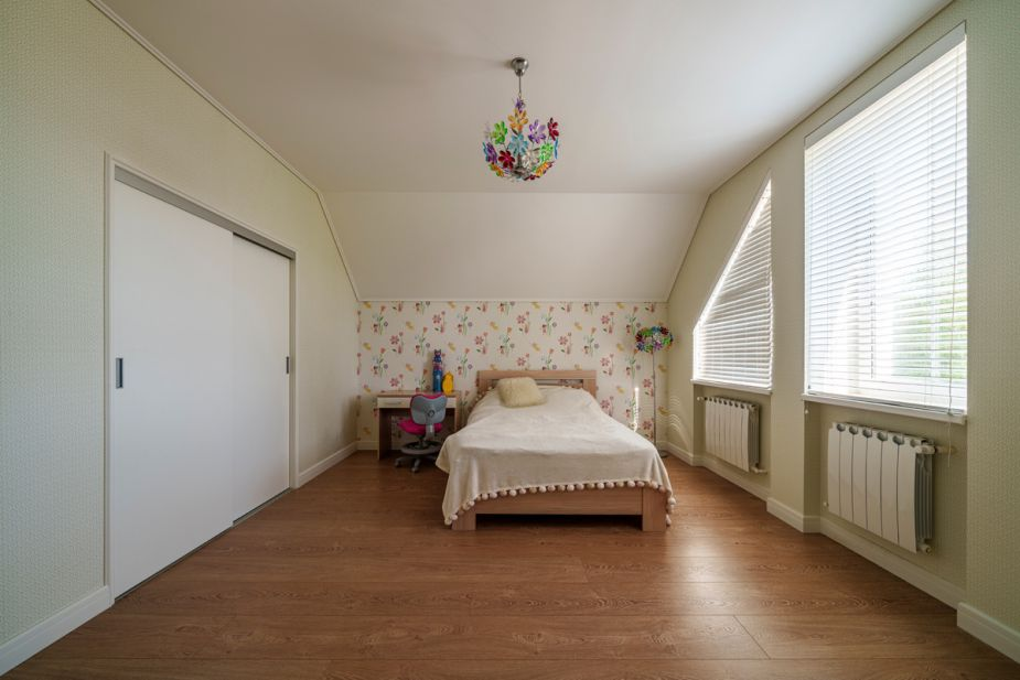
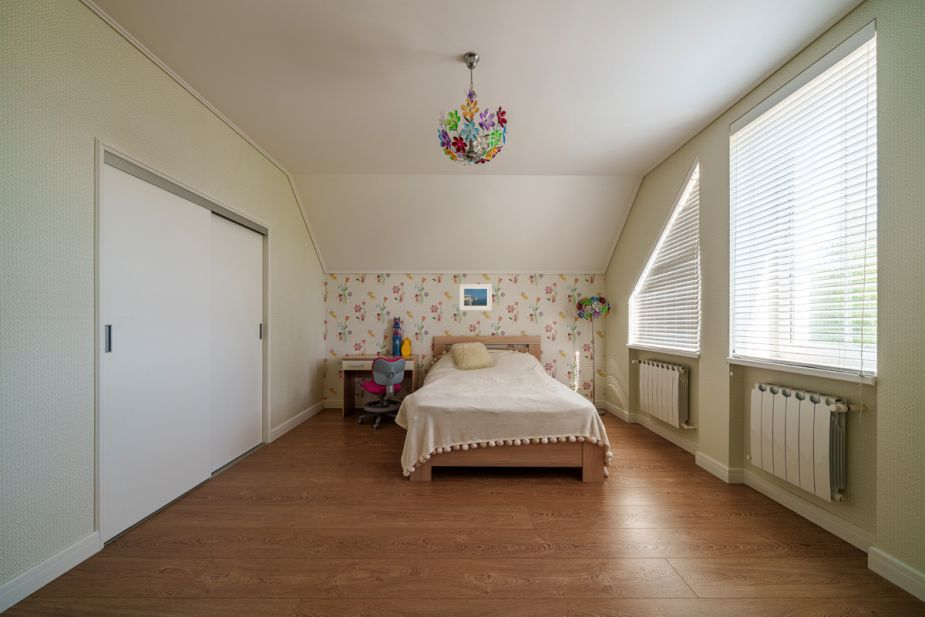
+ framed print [458,283,493,311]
